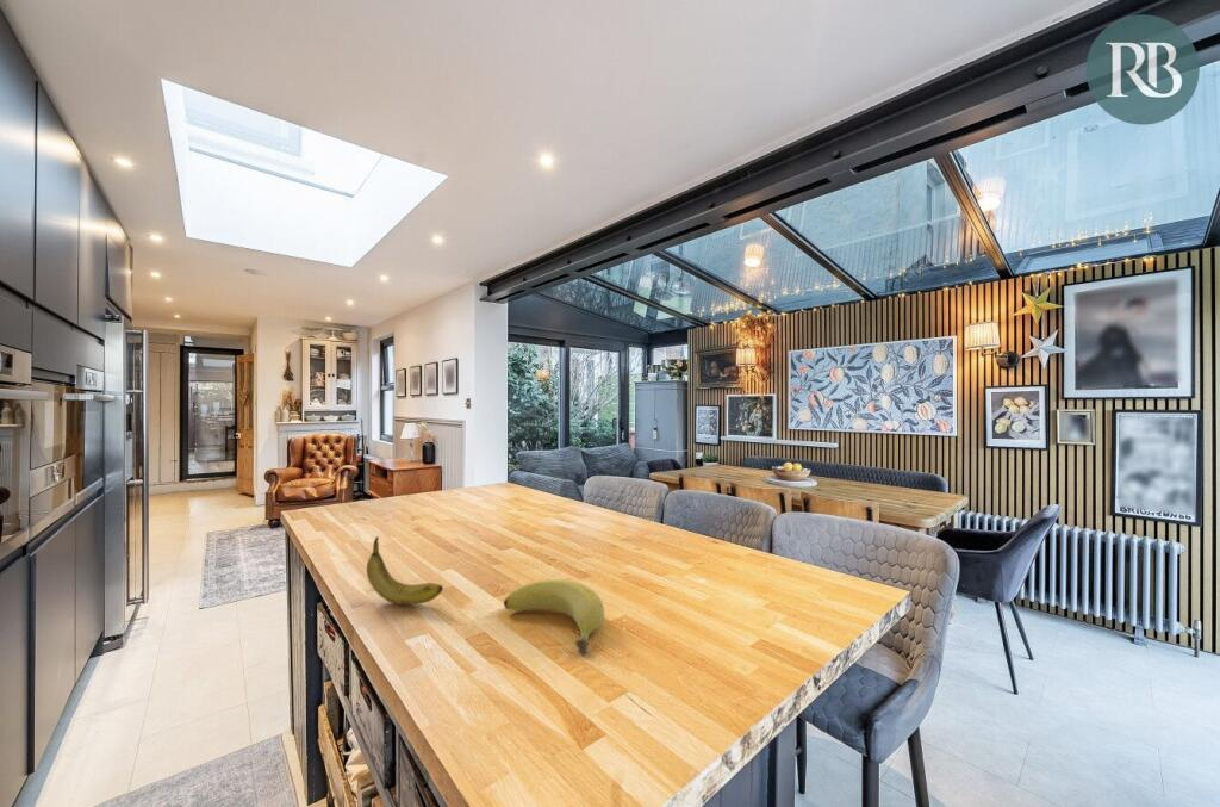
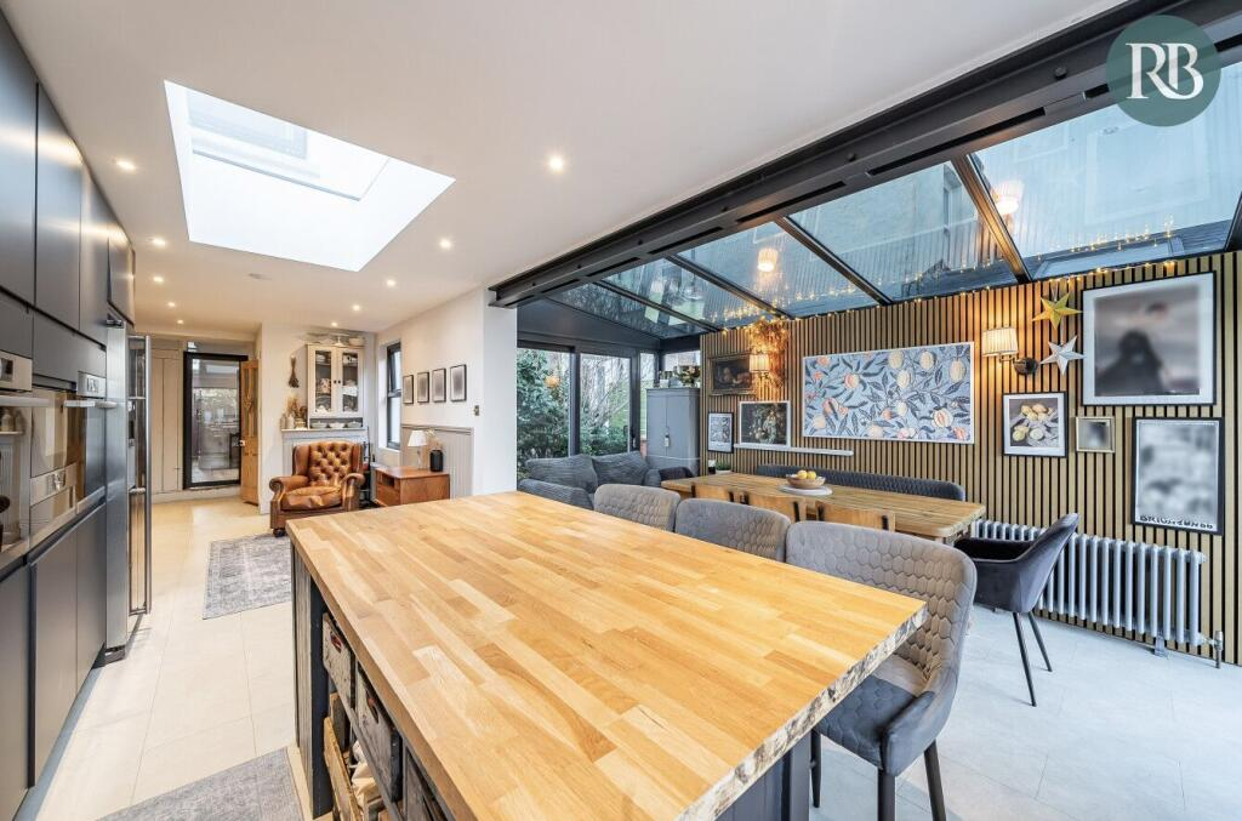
- fruit [366,535,444,606]
- banana [503,578,606,656]
